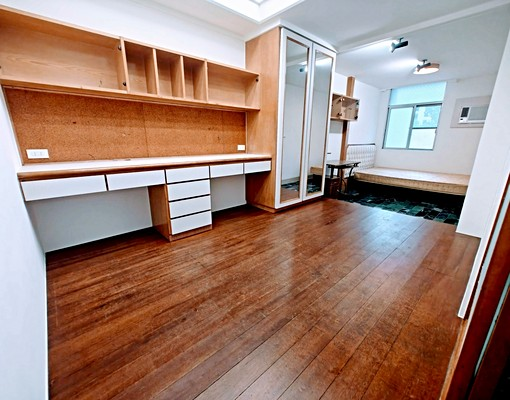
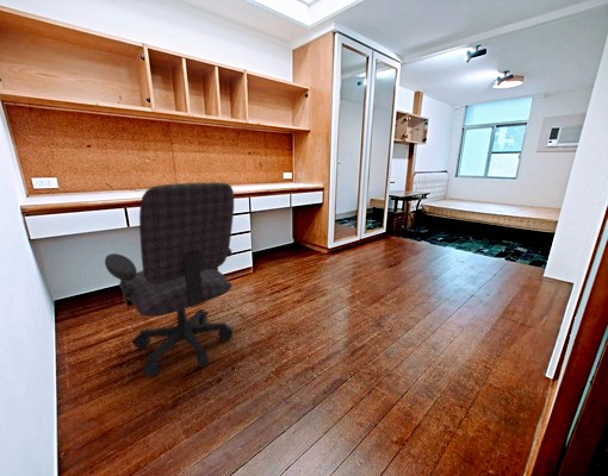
+ office chair [104,181,235,378]
